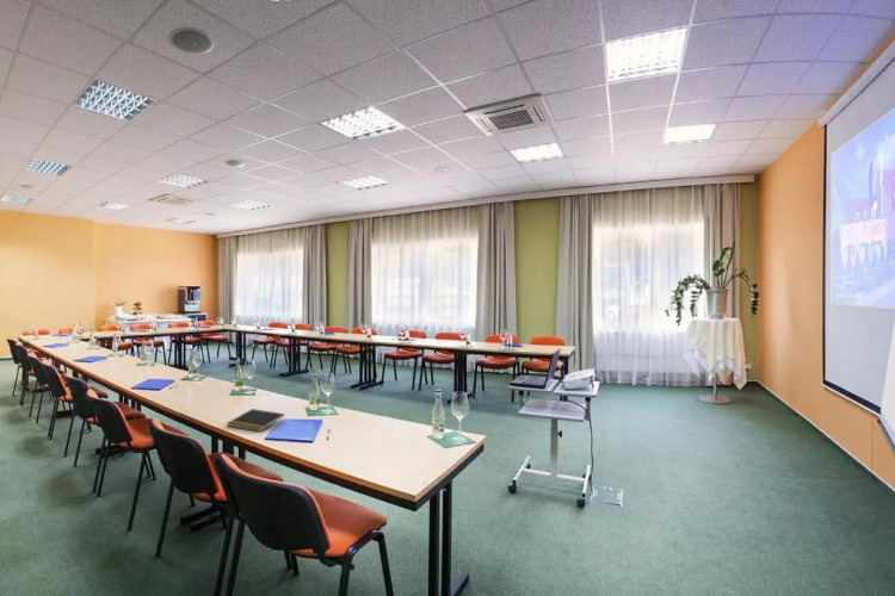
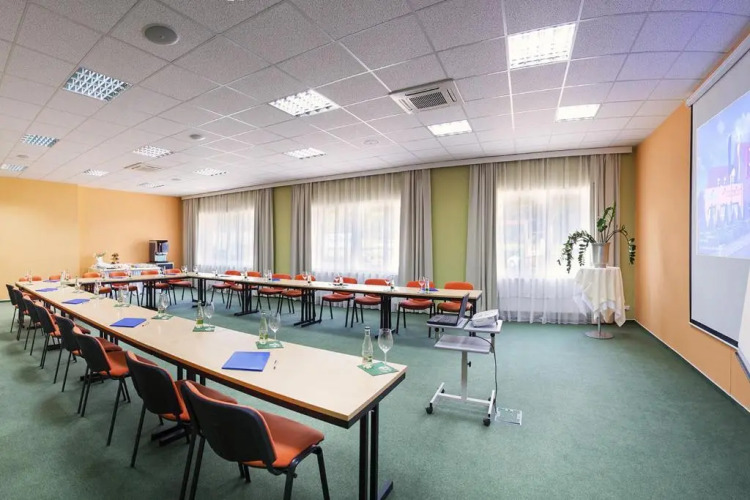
- notepad [226,408,285,433]
